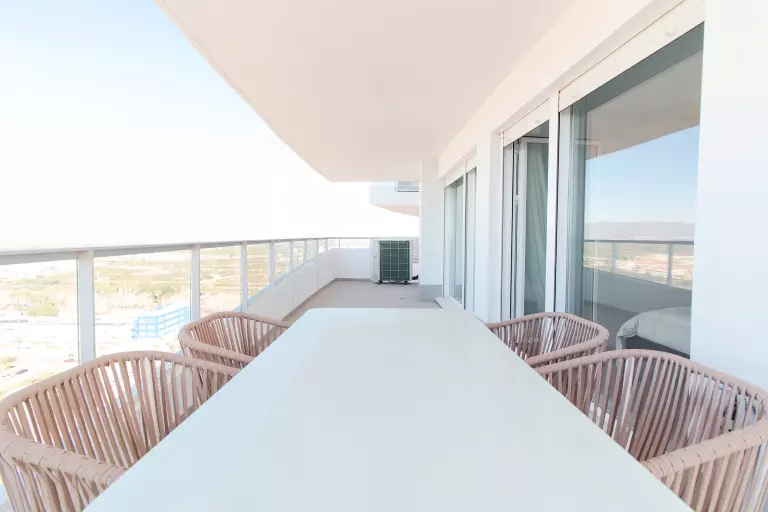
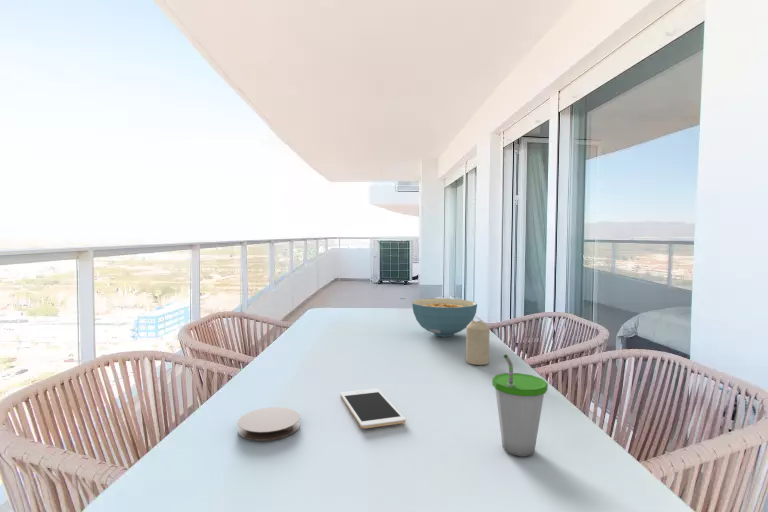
+ cell phone [339,388,407,429]
+ cereal bowl [411,298,478,337]
+ coaster [237,406,301,442]
+ cup [491,353,549,457]
+ candle [465,320,491,366]
